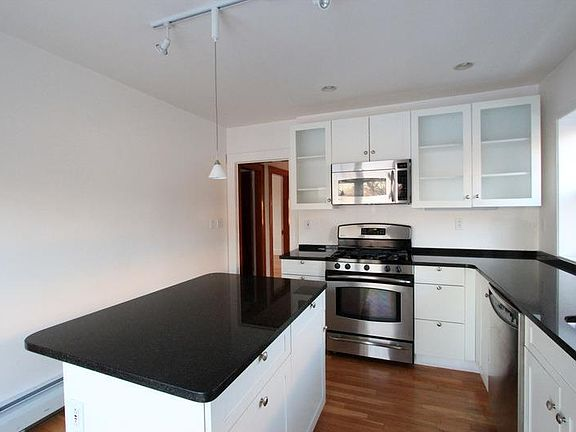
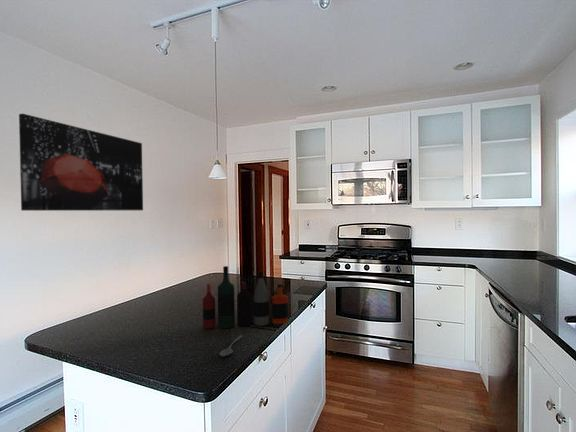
+ spoon [219,334,243,357]
+ bottle collection [202,265,289,330]
+ wall art [18,112,144,212]
